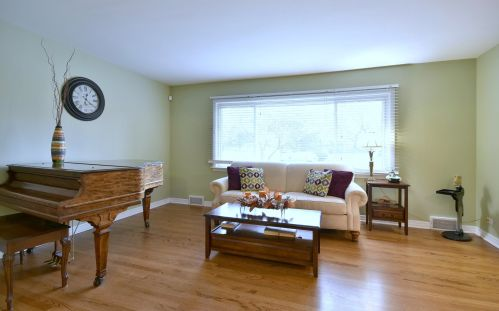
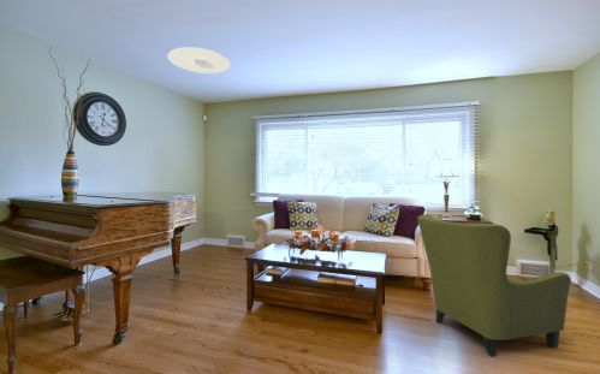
+ armchair [416,213,572,357]
+ ceiling light [167,46,232,75]
